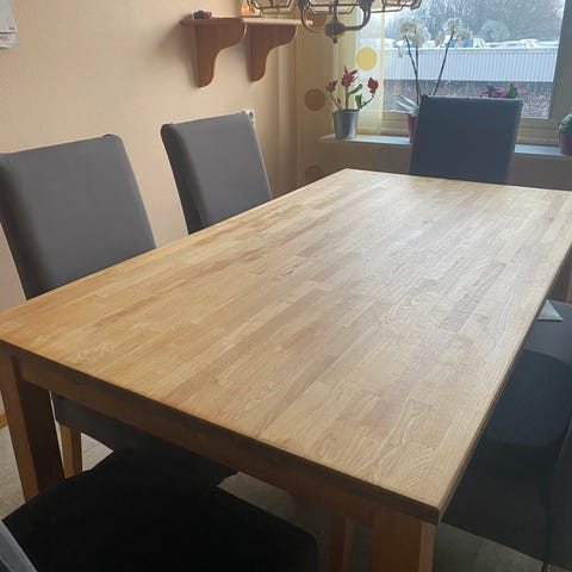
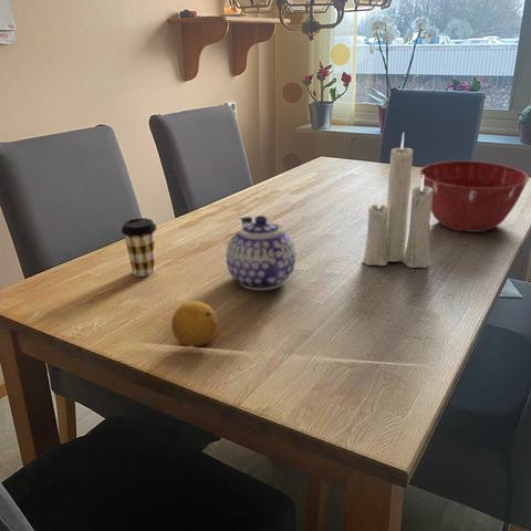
+ candle [362,132,433,269]
+ coffee cup [121,217,158,278]
+ teapot [225,215,296,291]
+ mixing bowl [419,160,530,233]
+ fruit [170,300,219,347]
